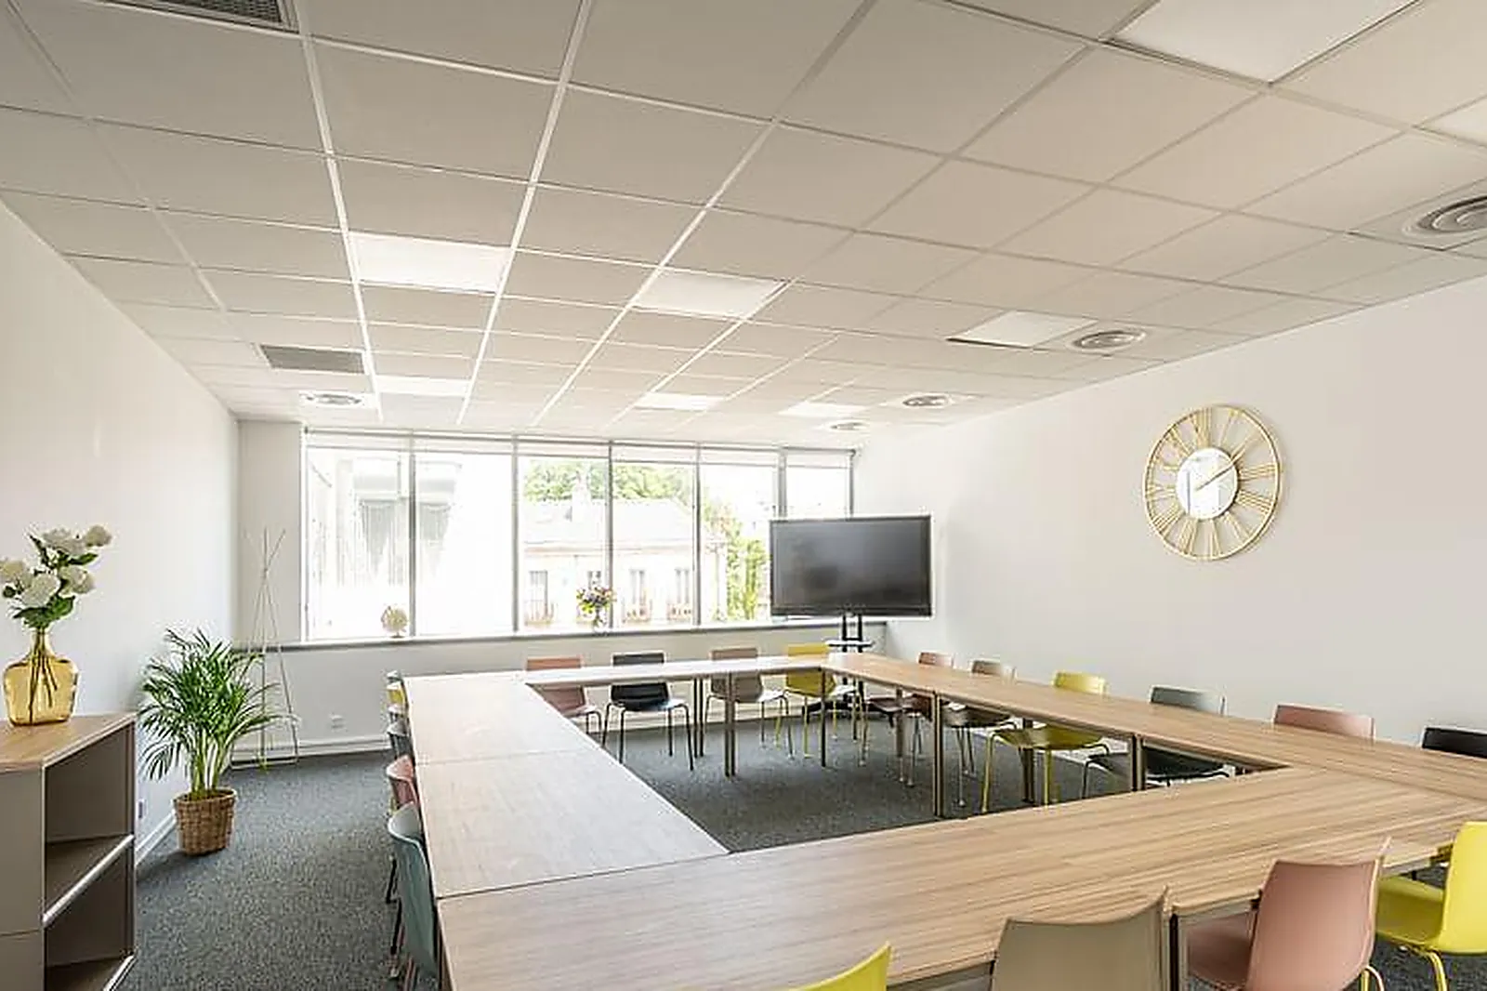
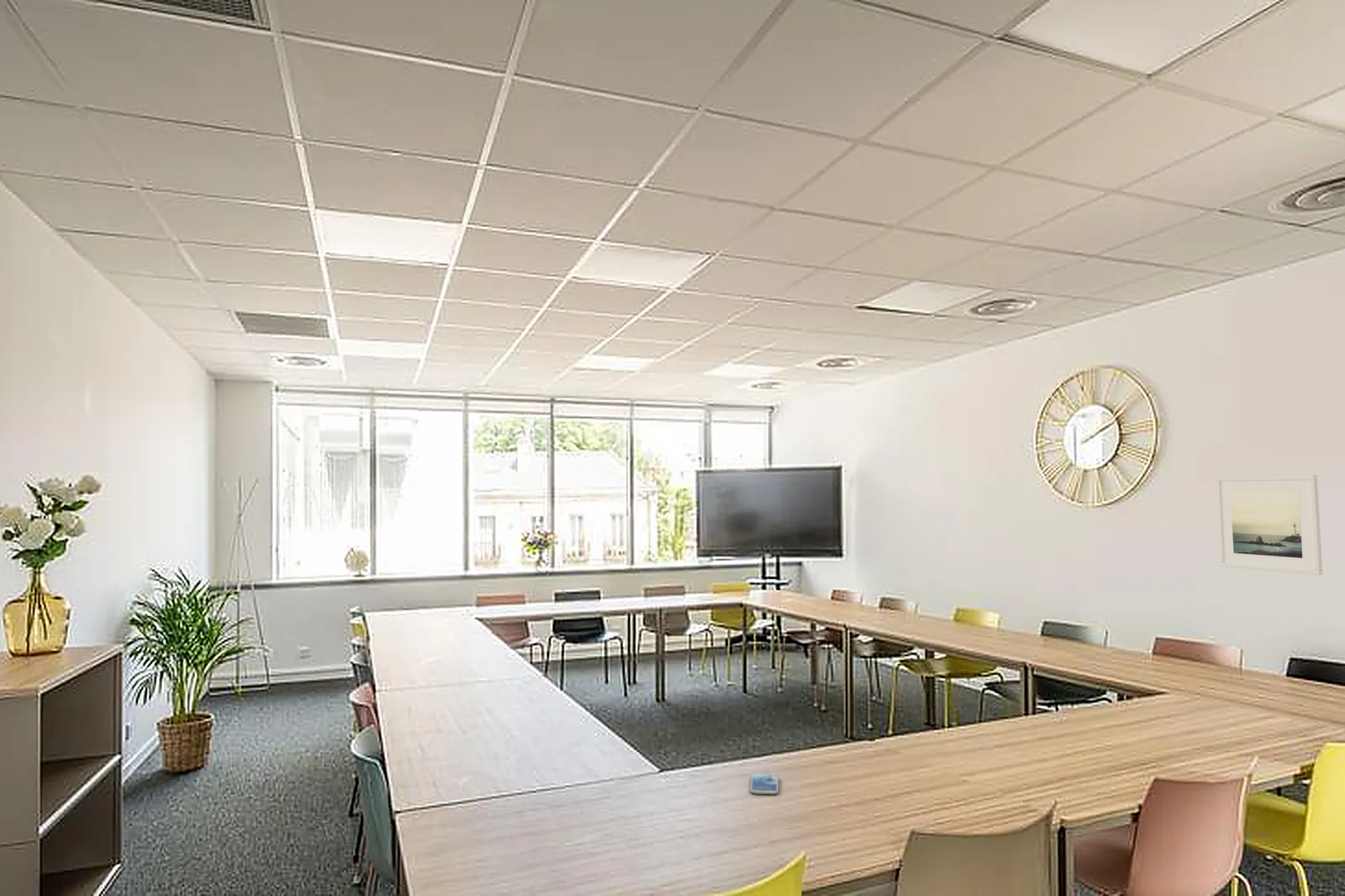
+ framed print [1215,474,1323,576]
+ smartphone [749,772,779,795]
